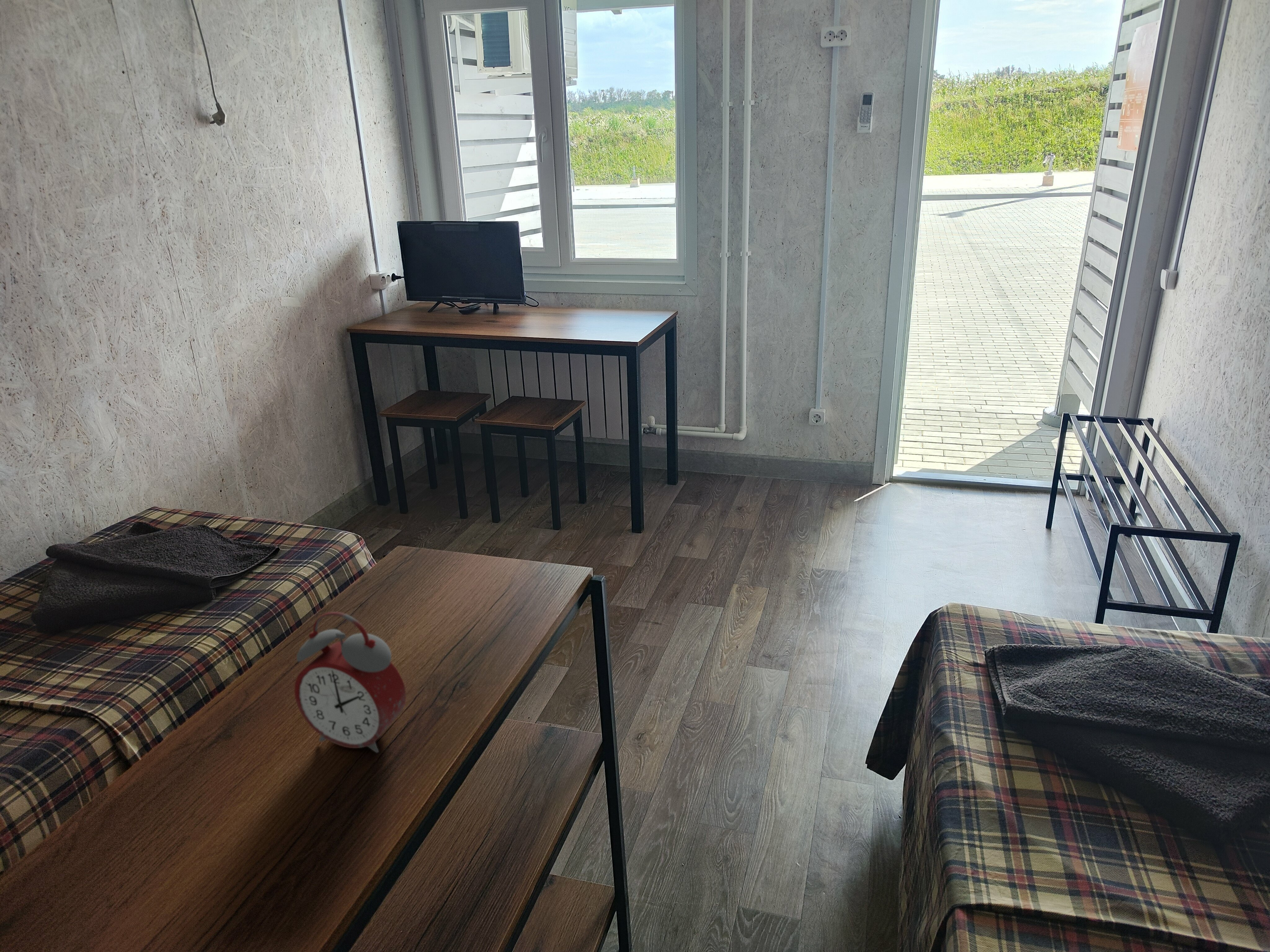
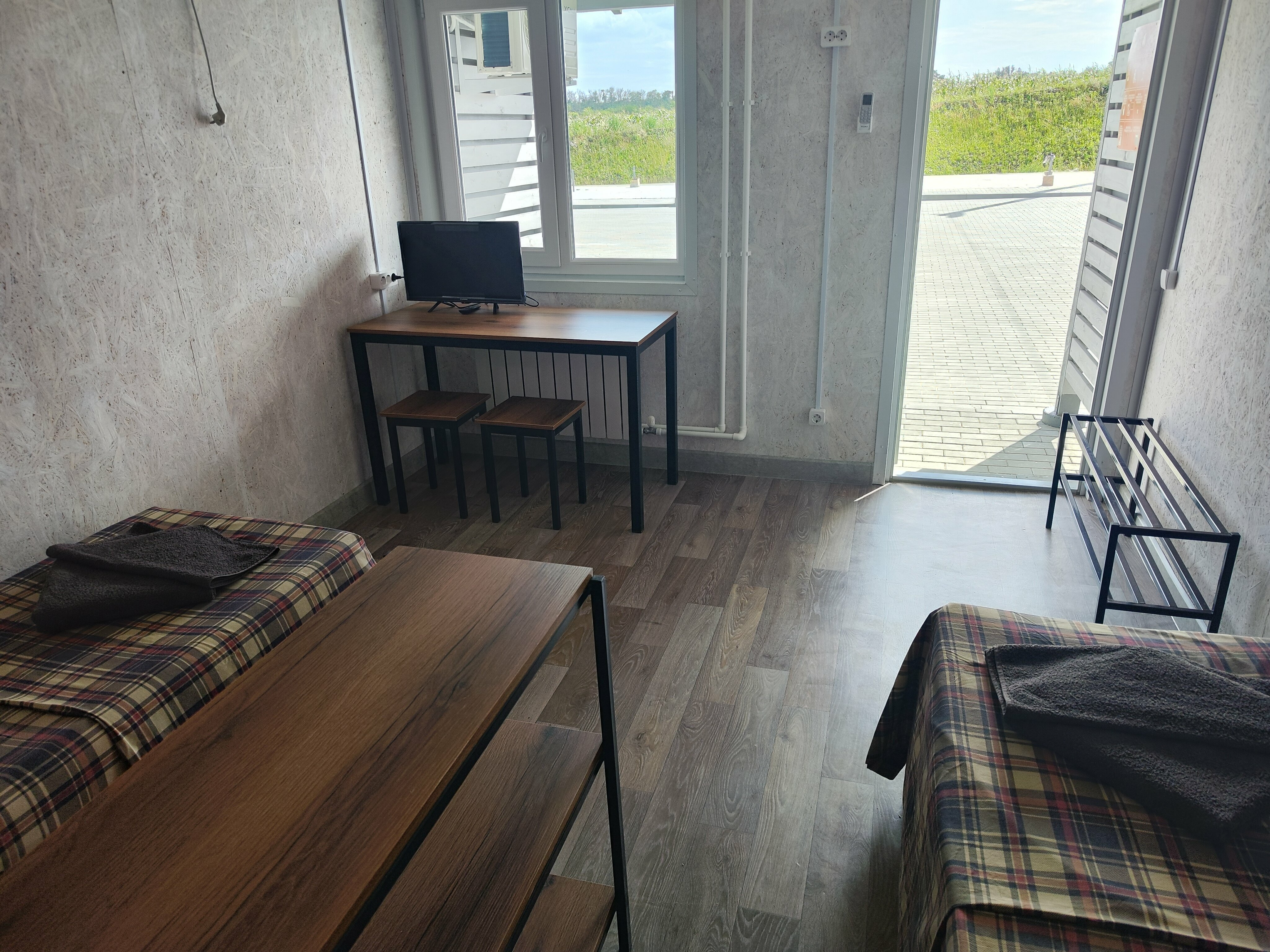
- alarm clock [294,611,406,753]
